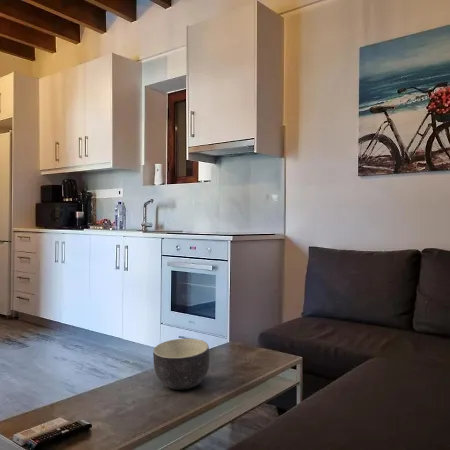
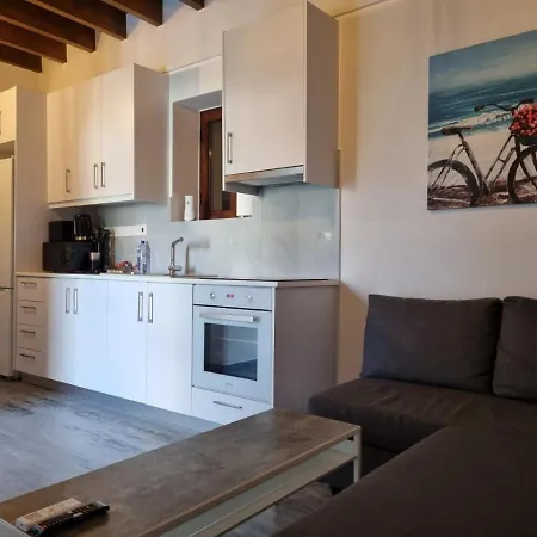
- bowl [152,338,211,391]
